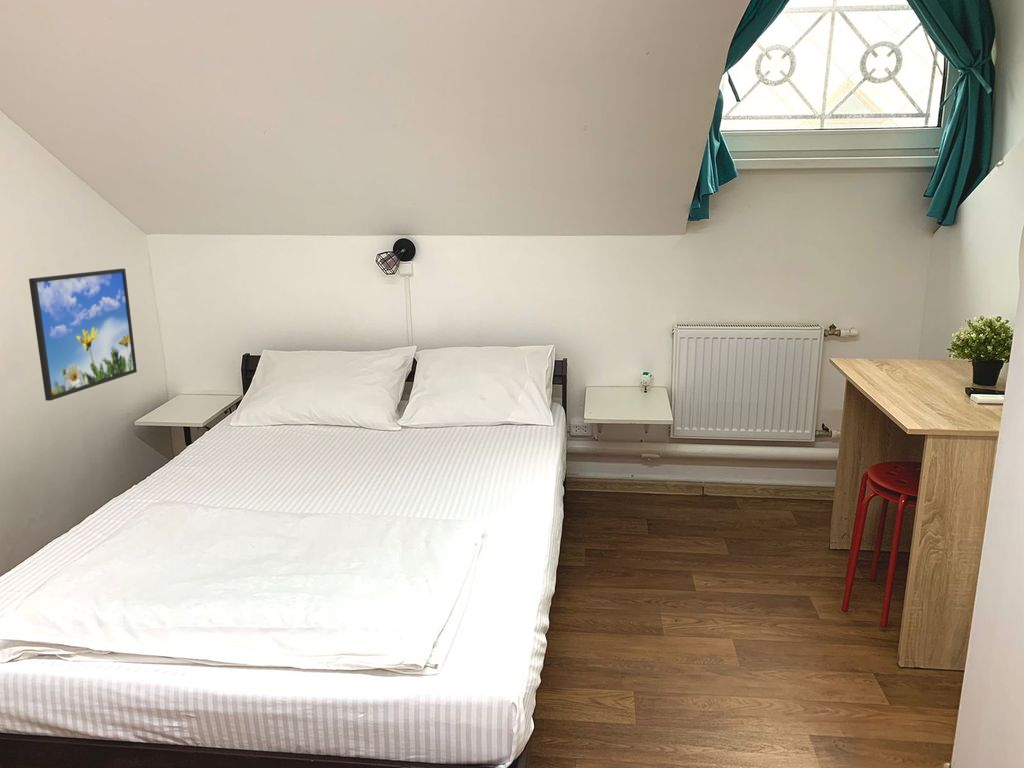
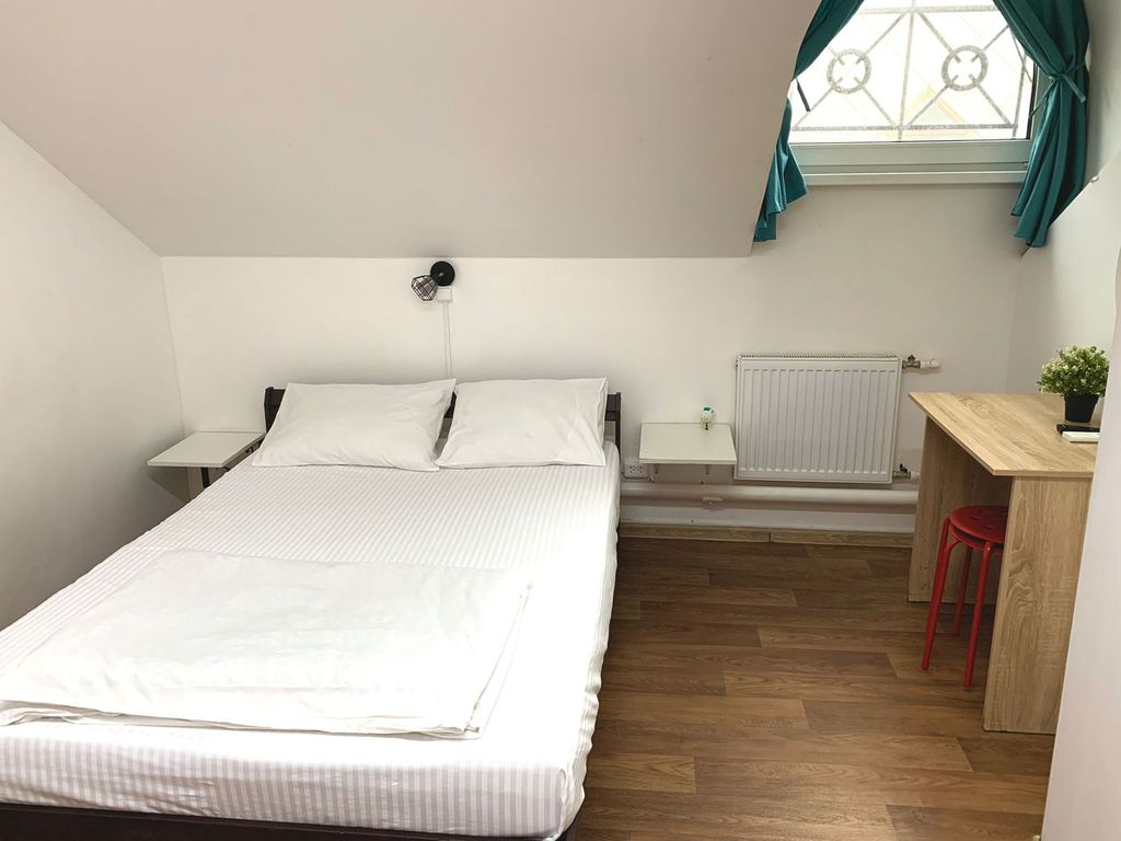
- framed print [28,268,138,402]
